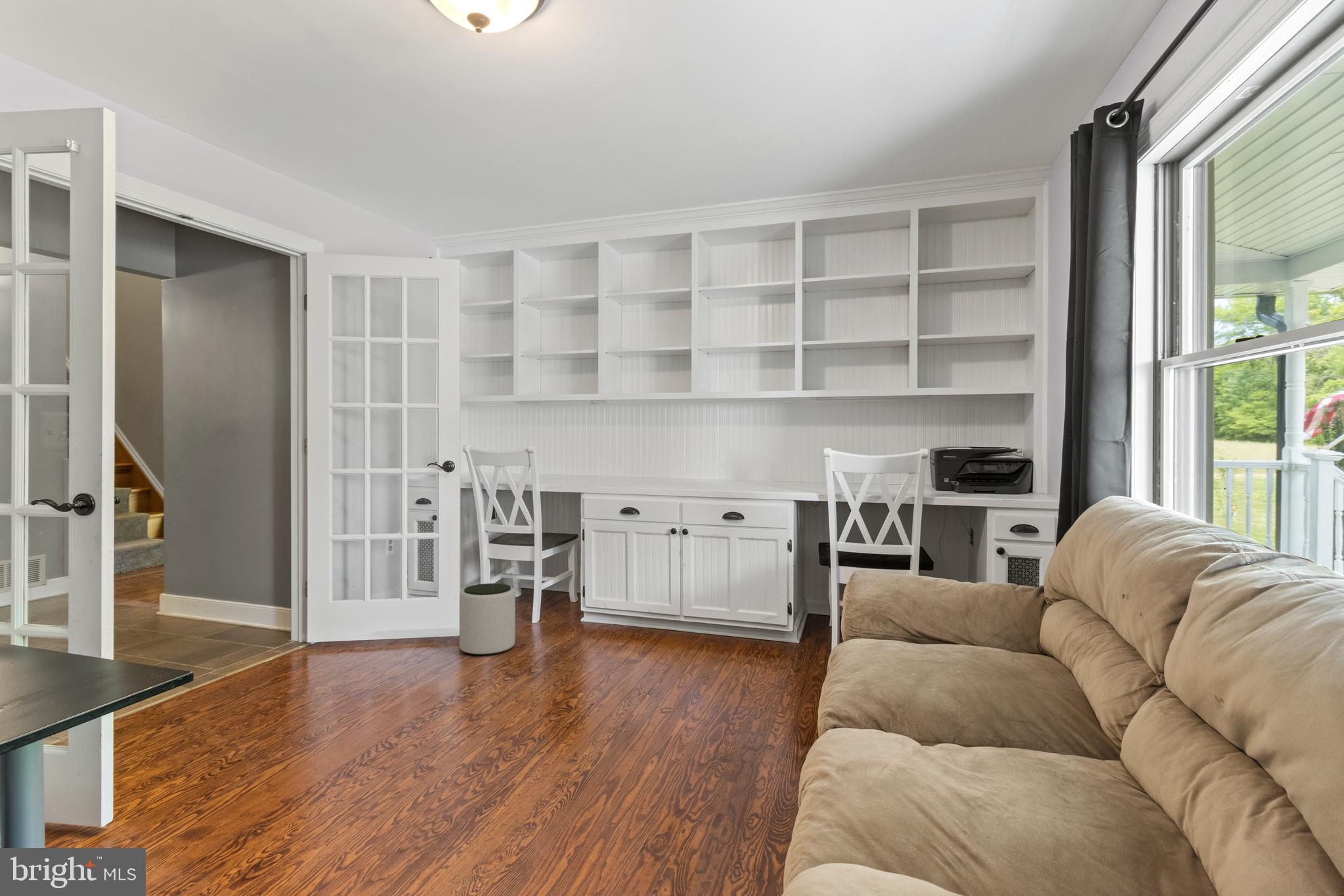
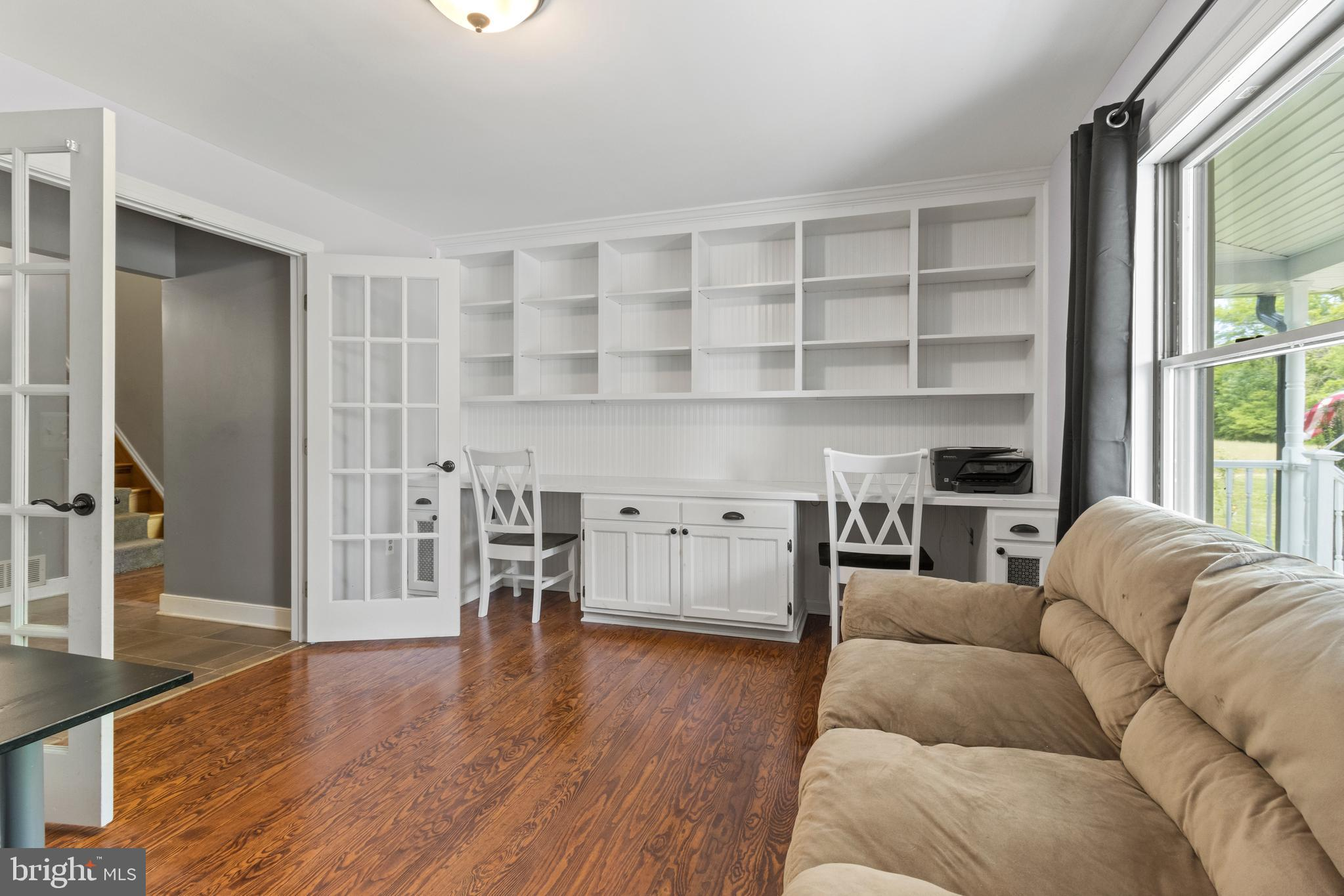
- plant pot [459,583,516,656]
